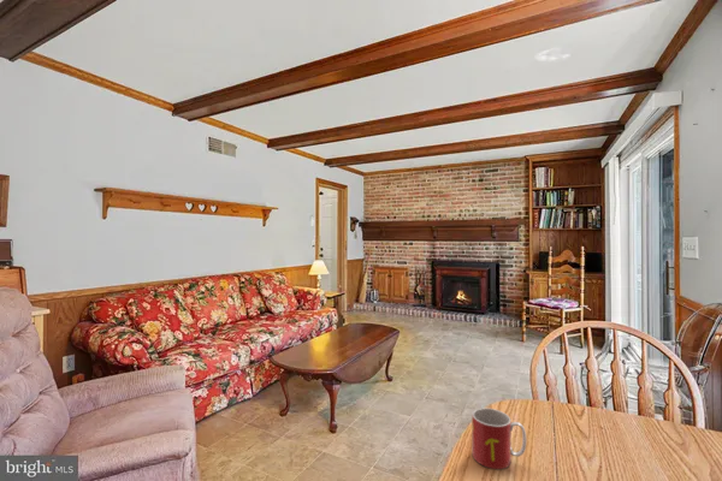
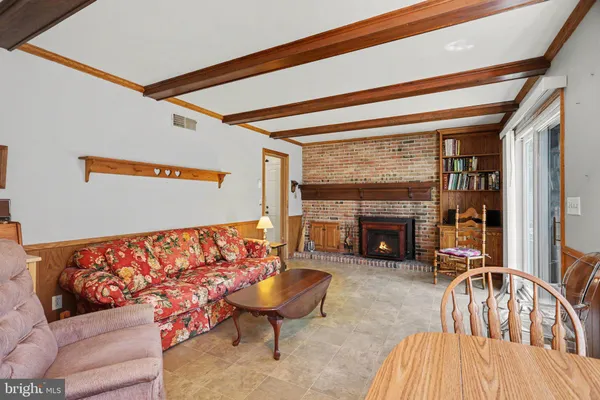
- mug [471,406,527,470]
